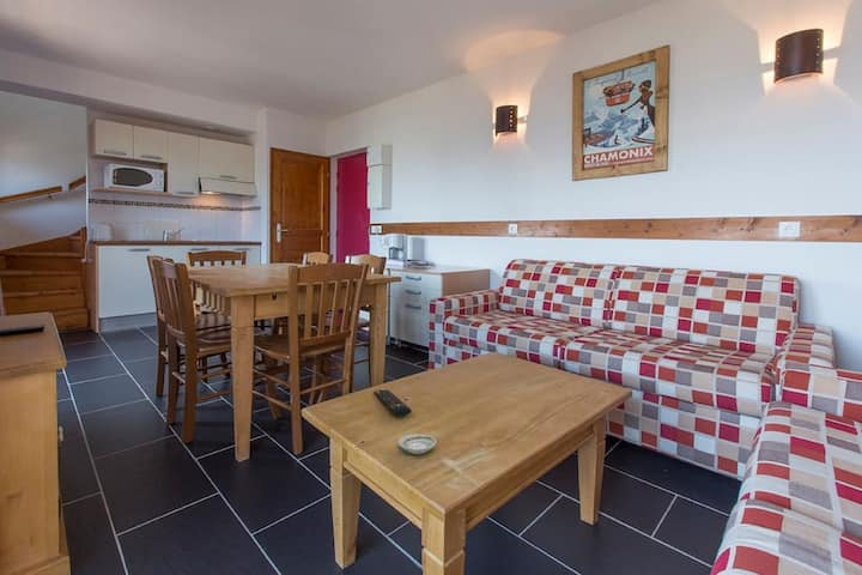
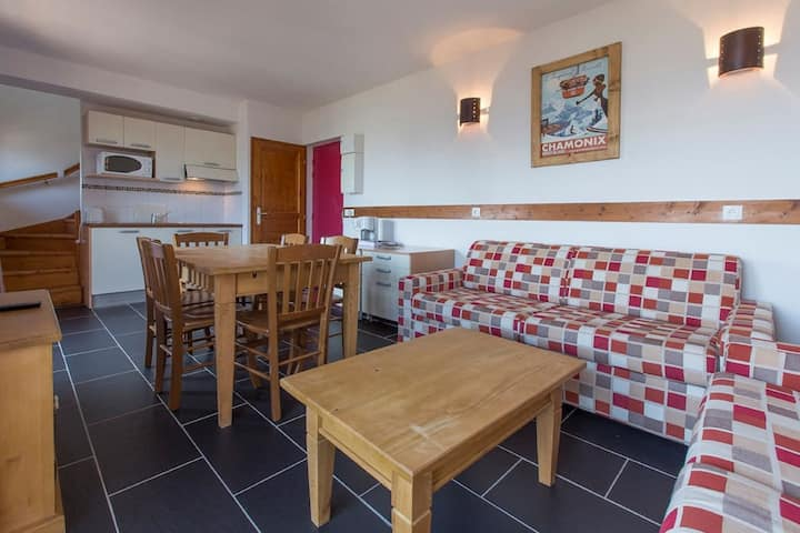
- remote control [372,389,413,417]
- saucer [397,432,437,455]
